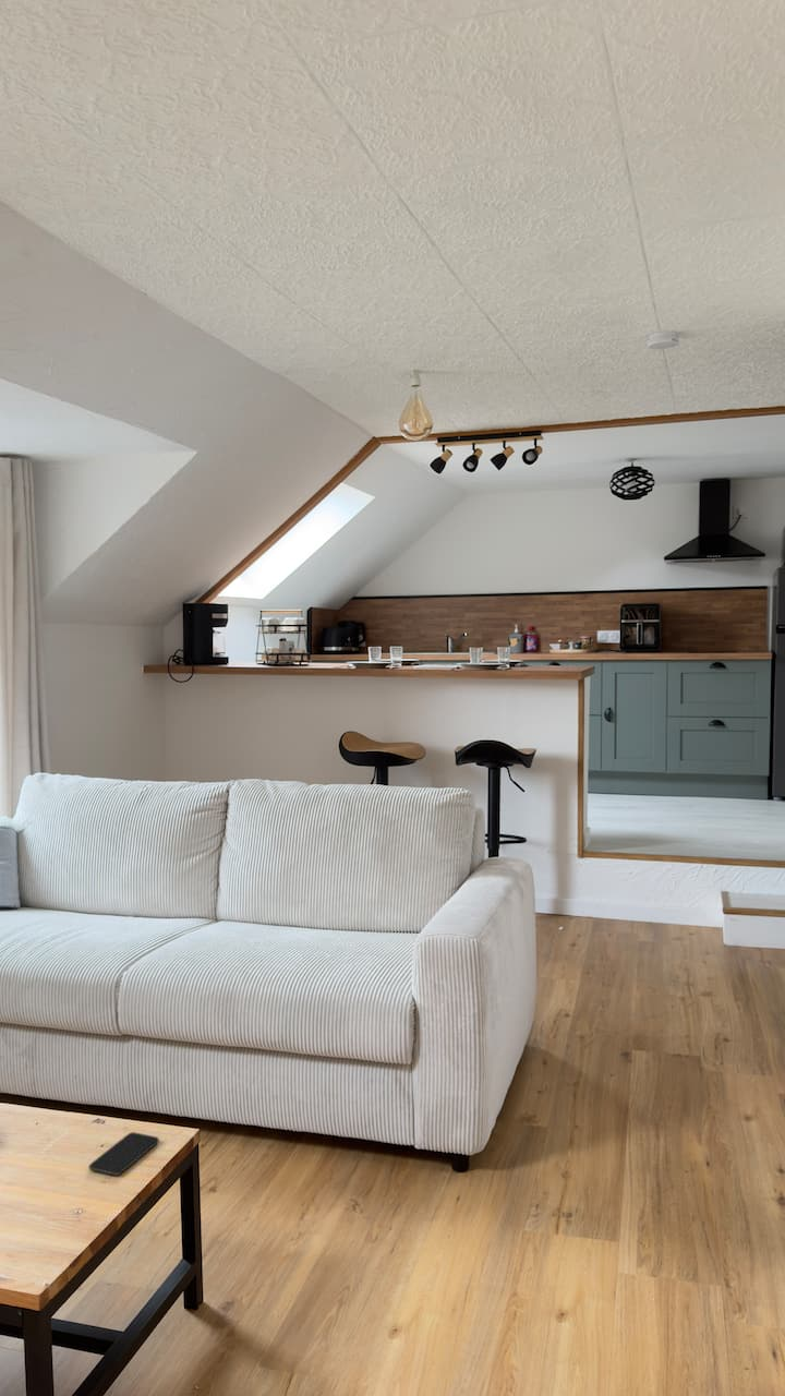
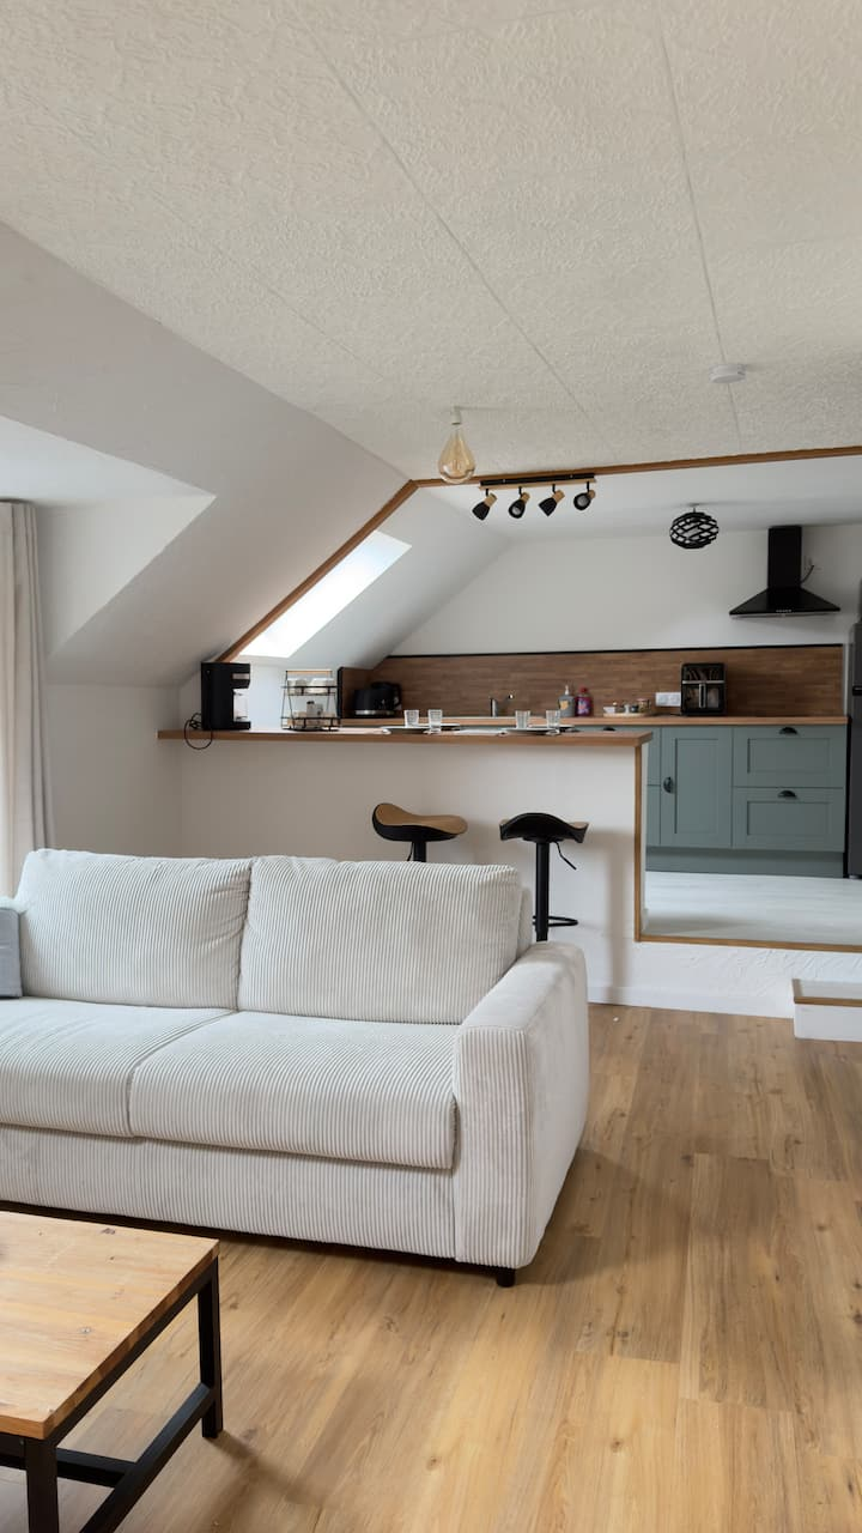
- smartphone [87,1131,160,1177]
